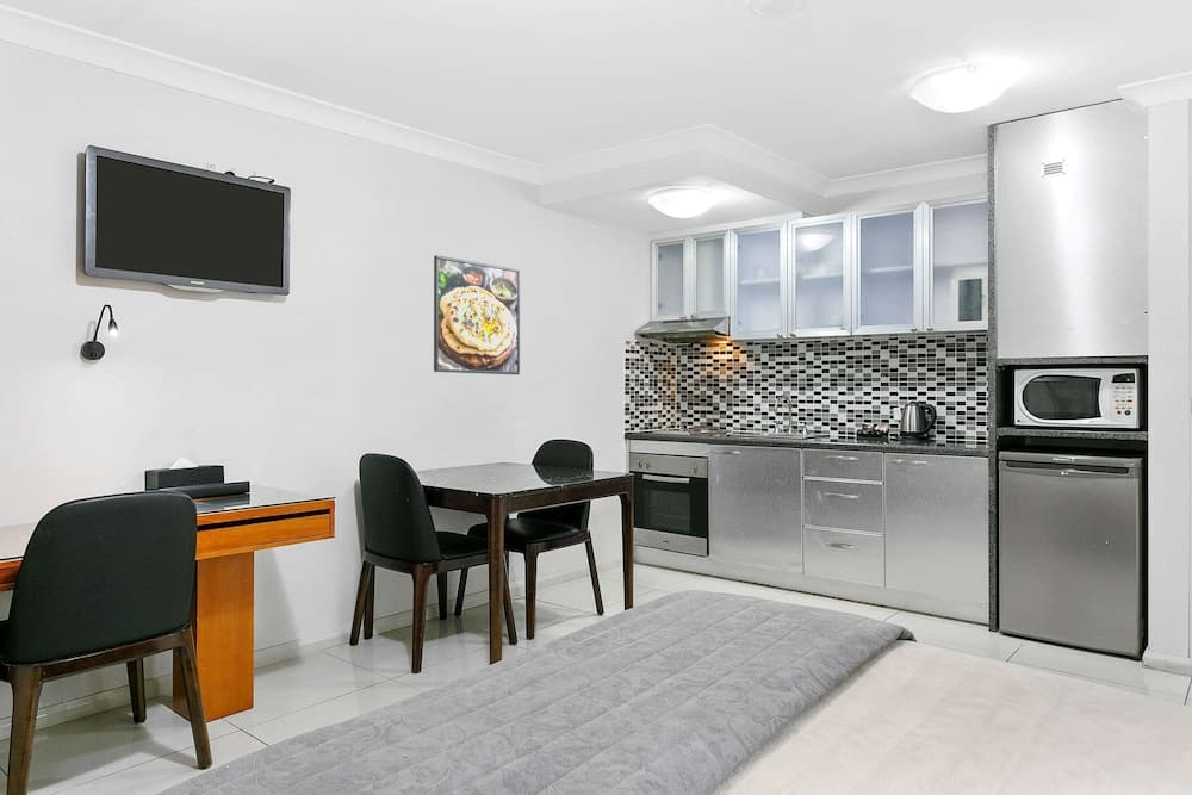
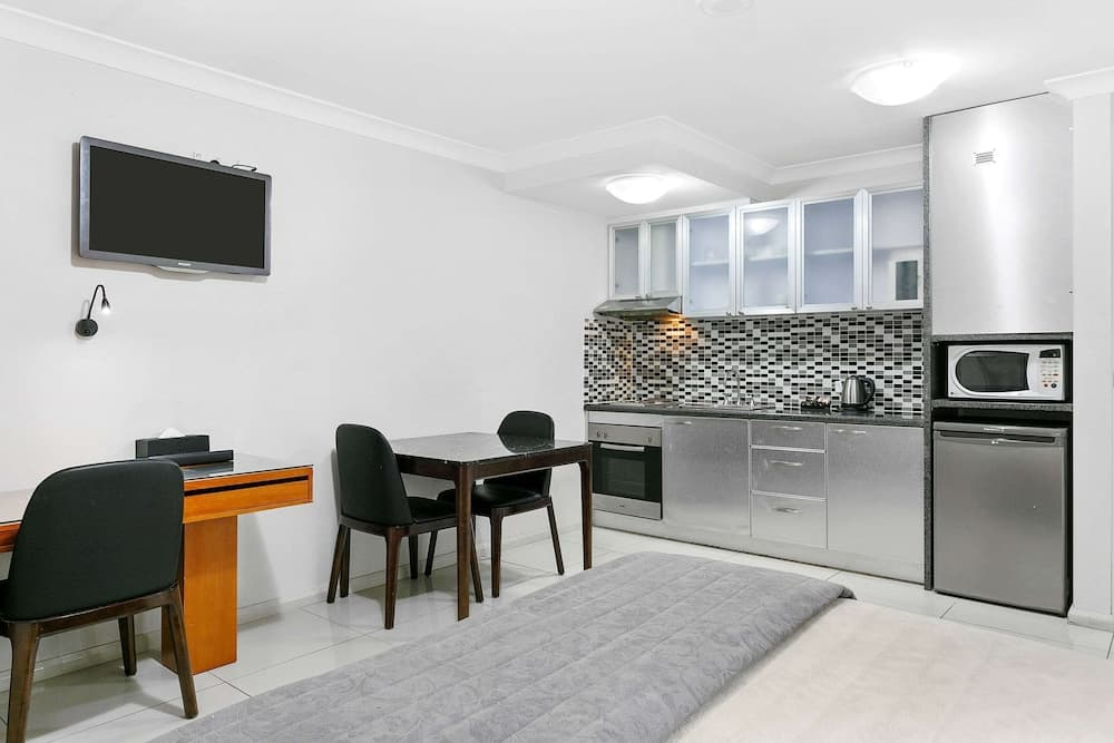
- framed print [433,254,521,375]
